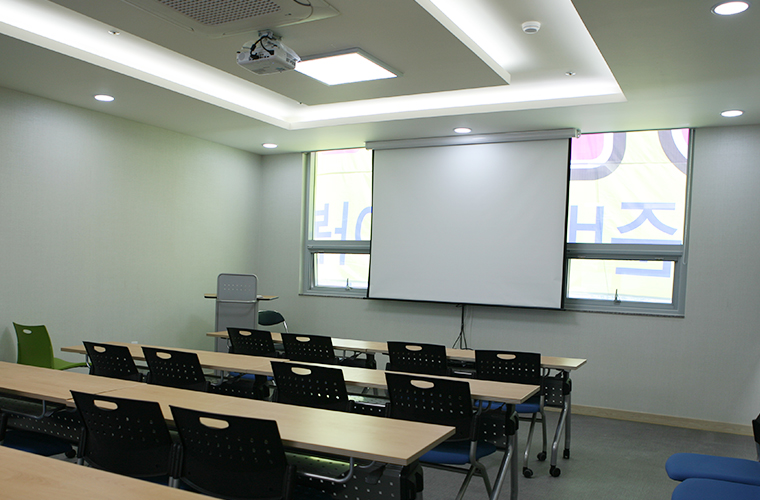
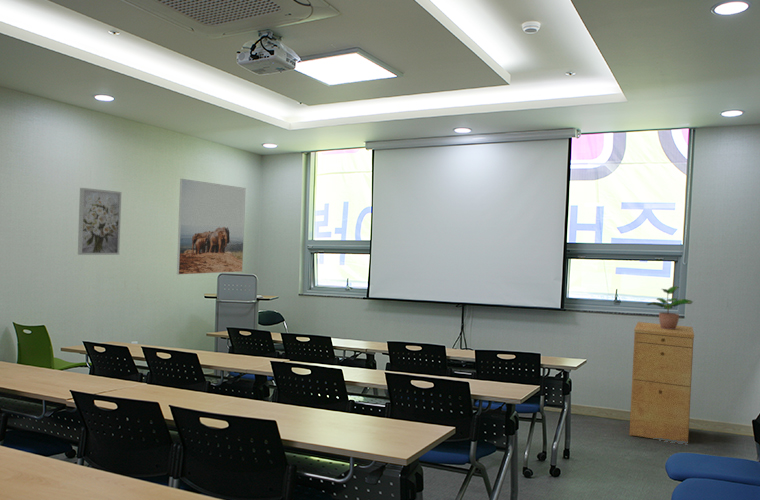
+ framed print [176,178,247,276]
+ potted plant [646,285,694,329]
+ wall art [77,187,122,256]
+ filing cabinet [628,321,695,443]
